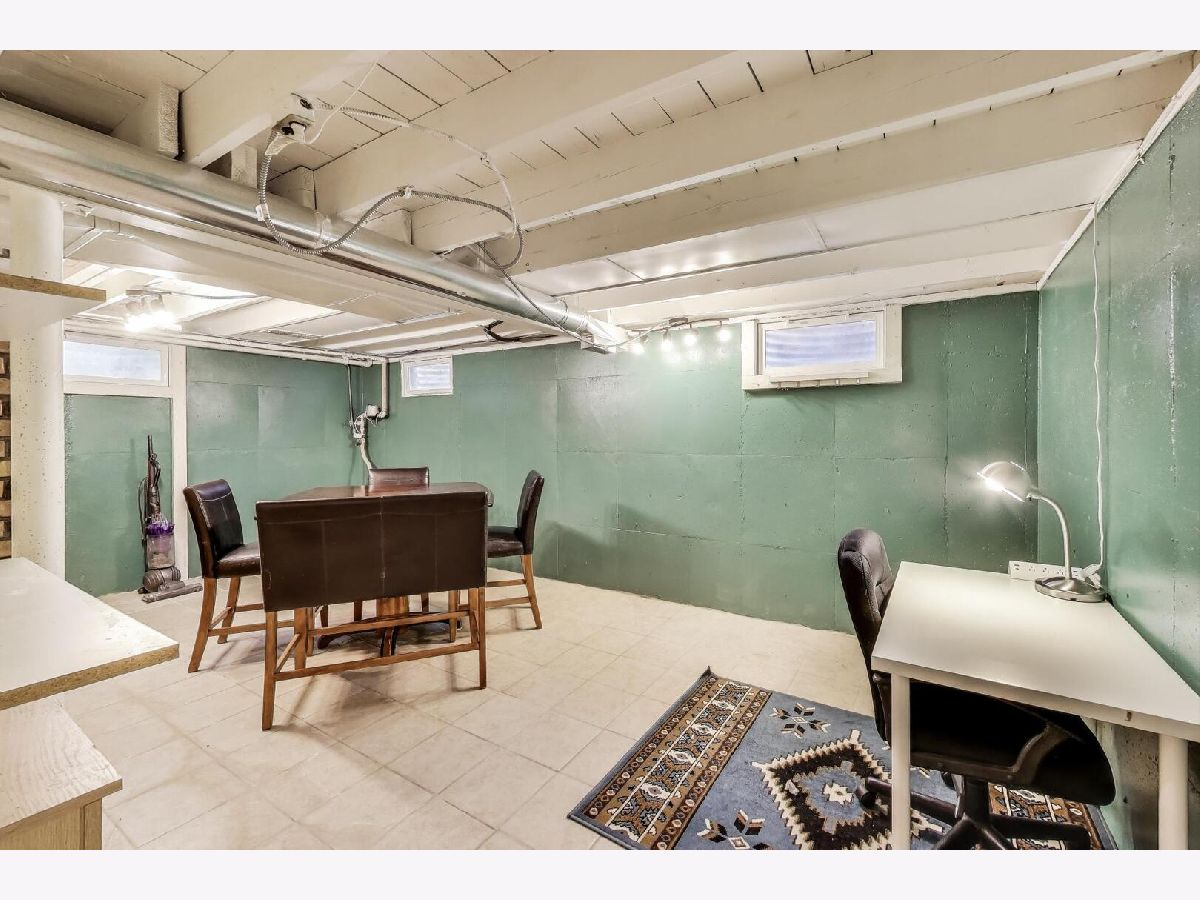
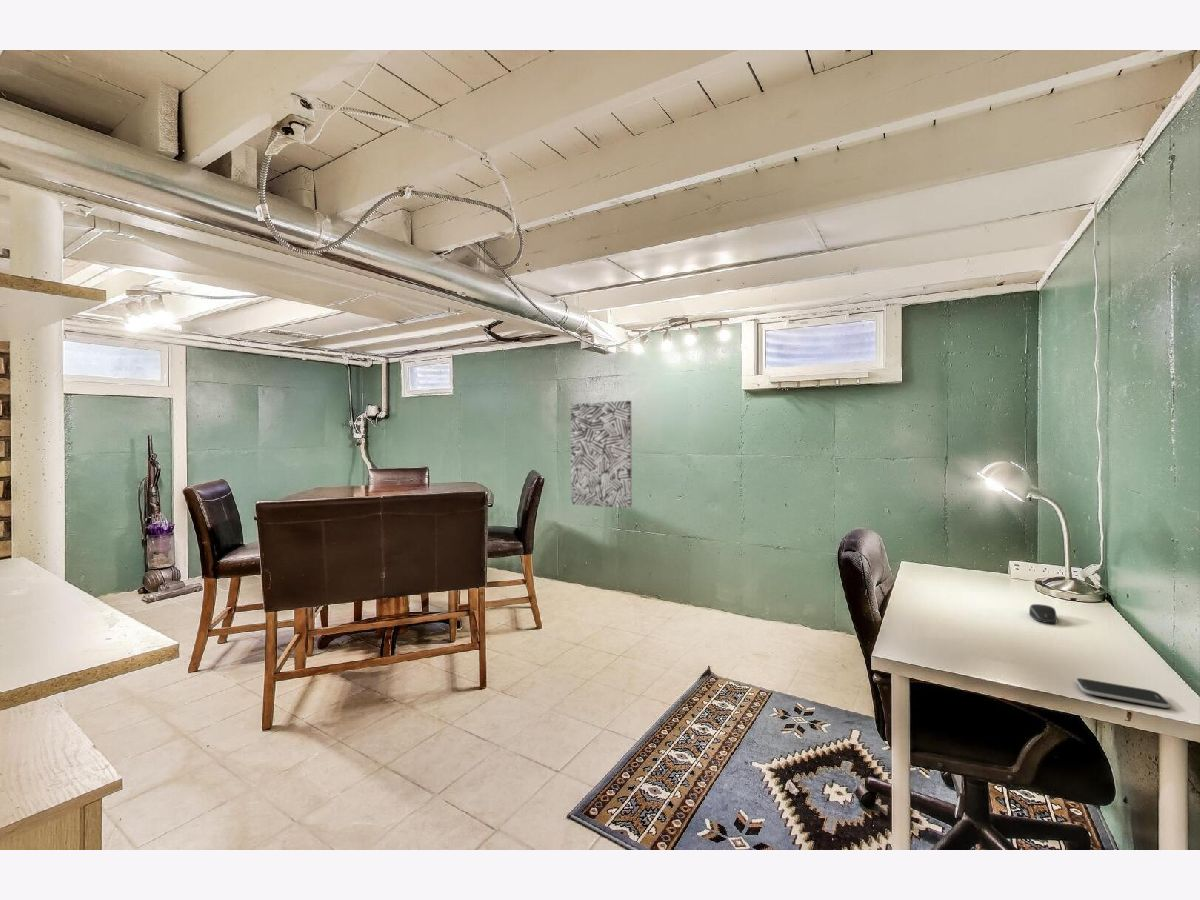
+ computer mouse [1028,603,1058,625]
+ wall art [570,400,633,509]
+ smartphone [1074,677,1172,709]
